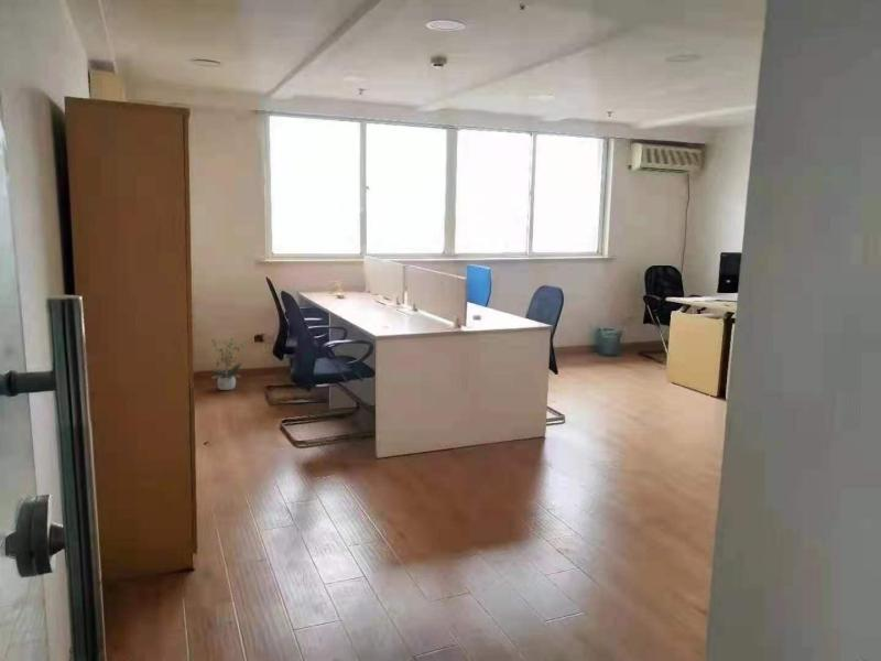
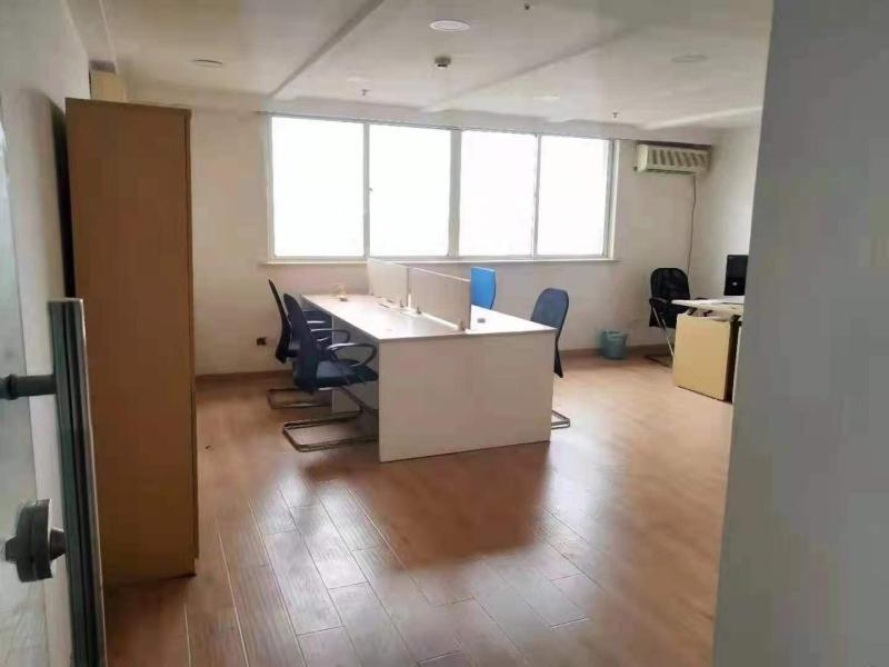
- potted plant [210,337,251,391]
